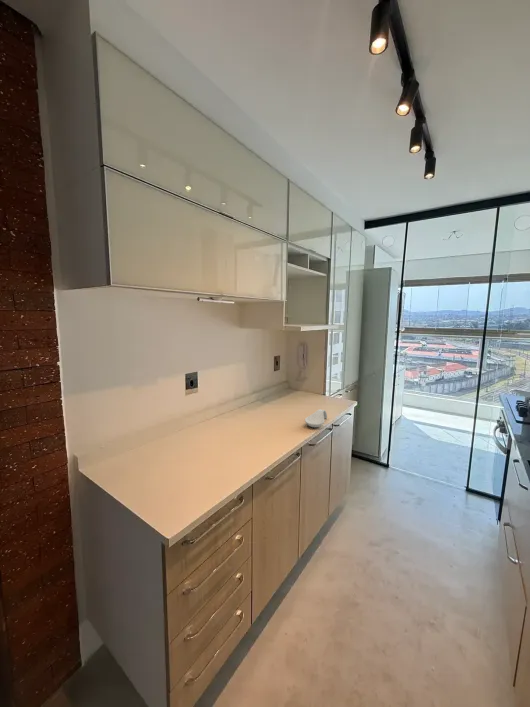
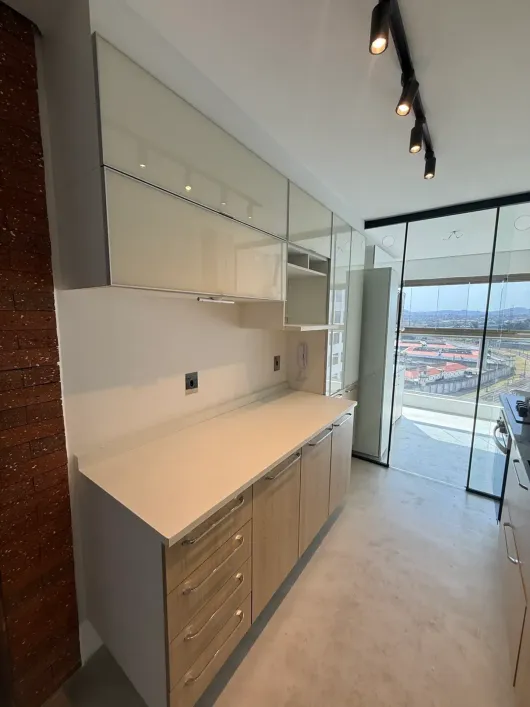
- spoon rest [304,408,328,428]
